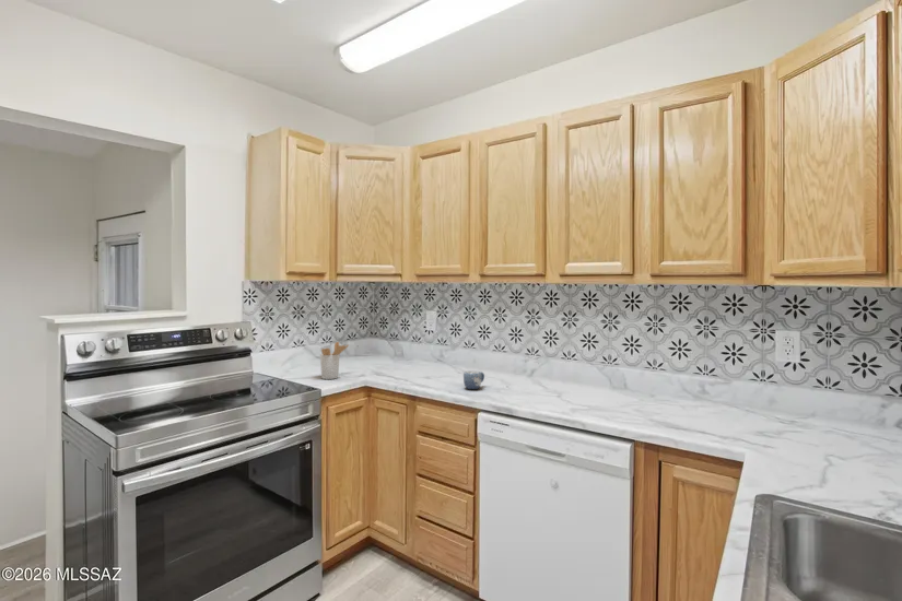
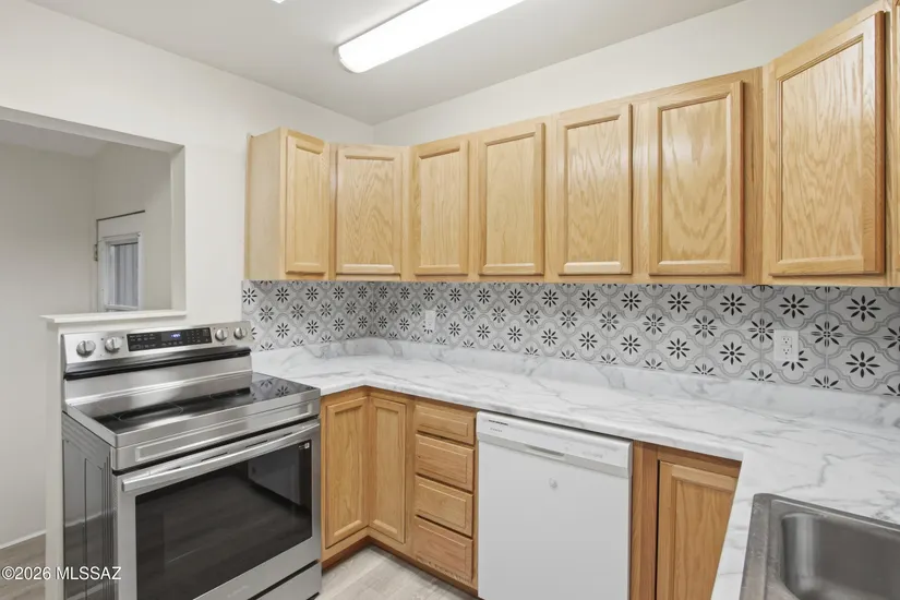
- utensil holder [319,341,350,380]
- mug [462,369,485,390]
